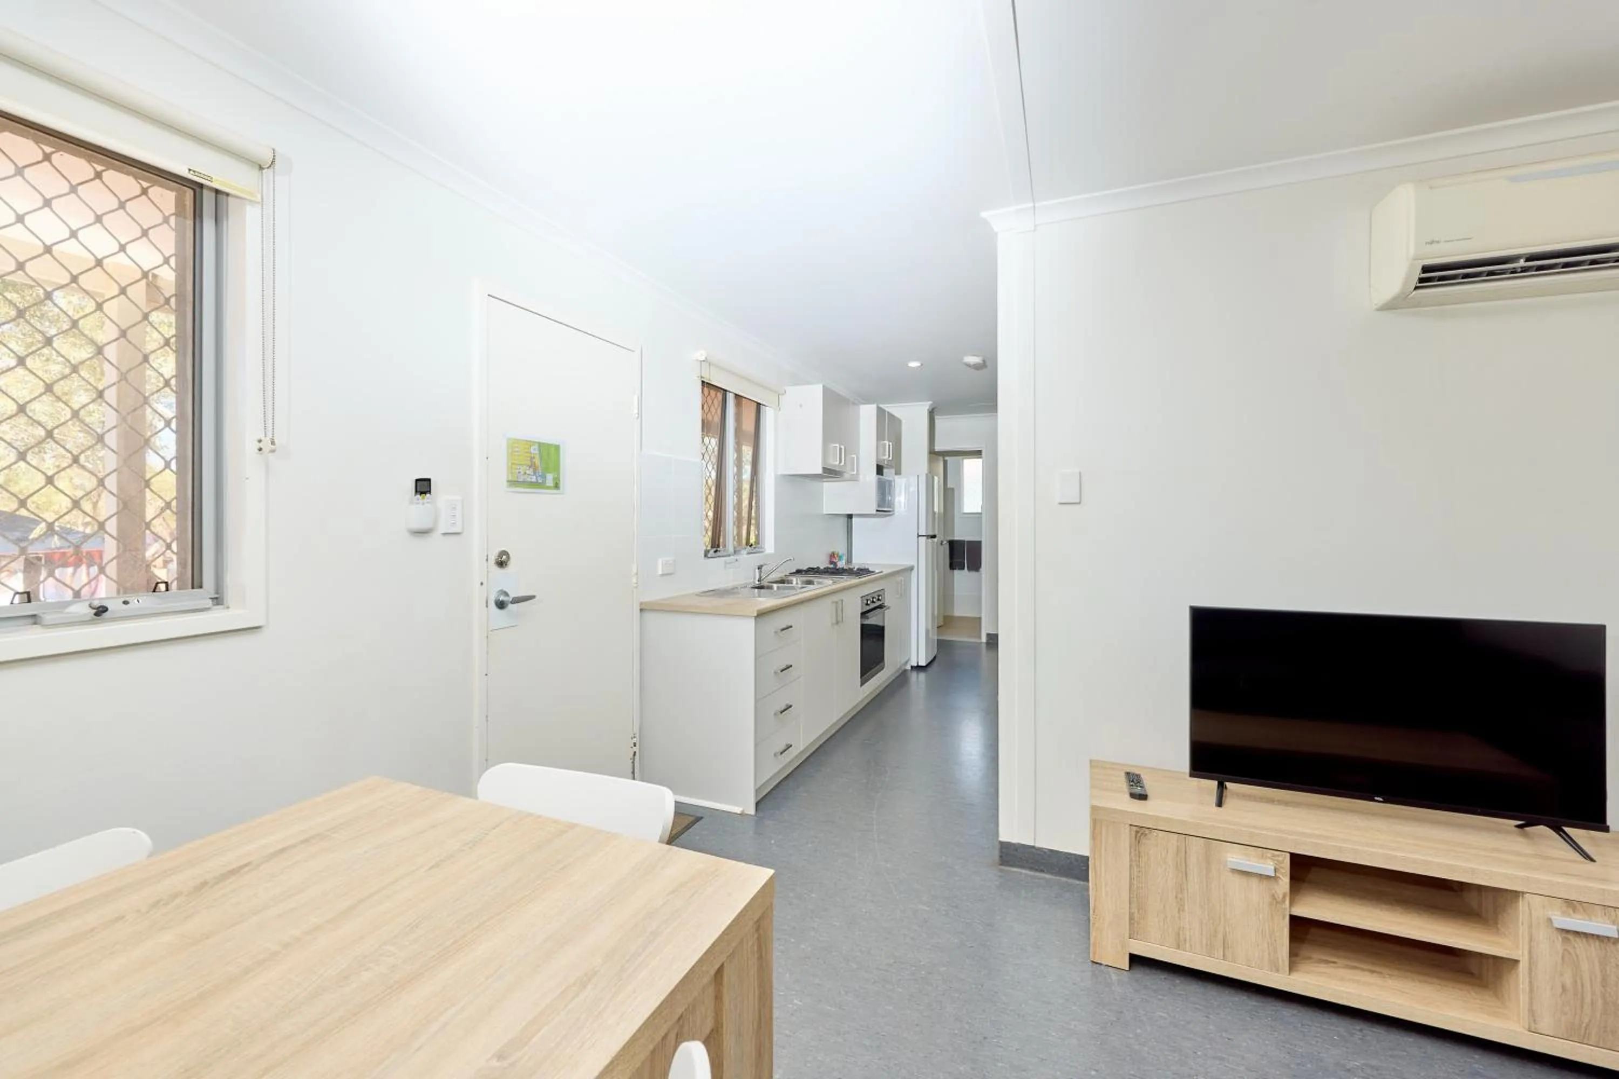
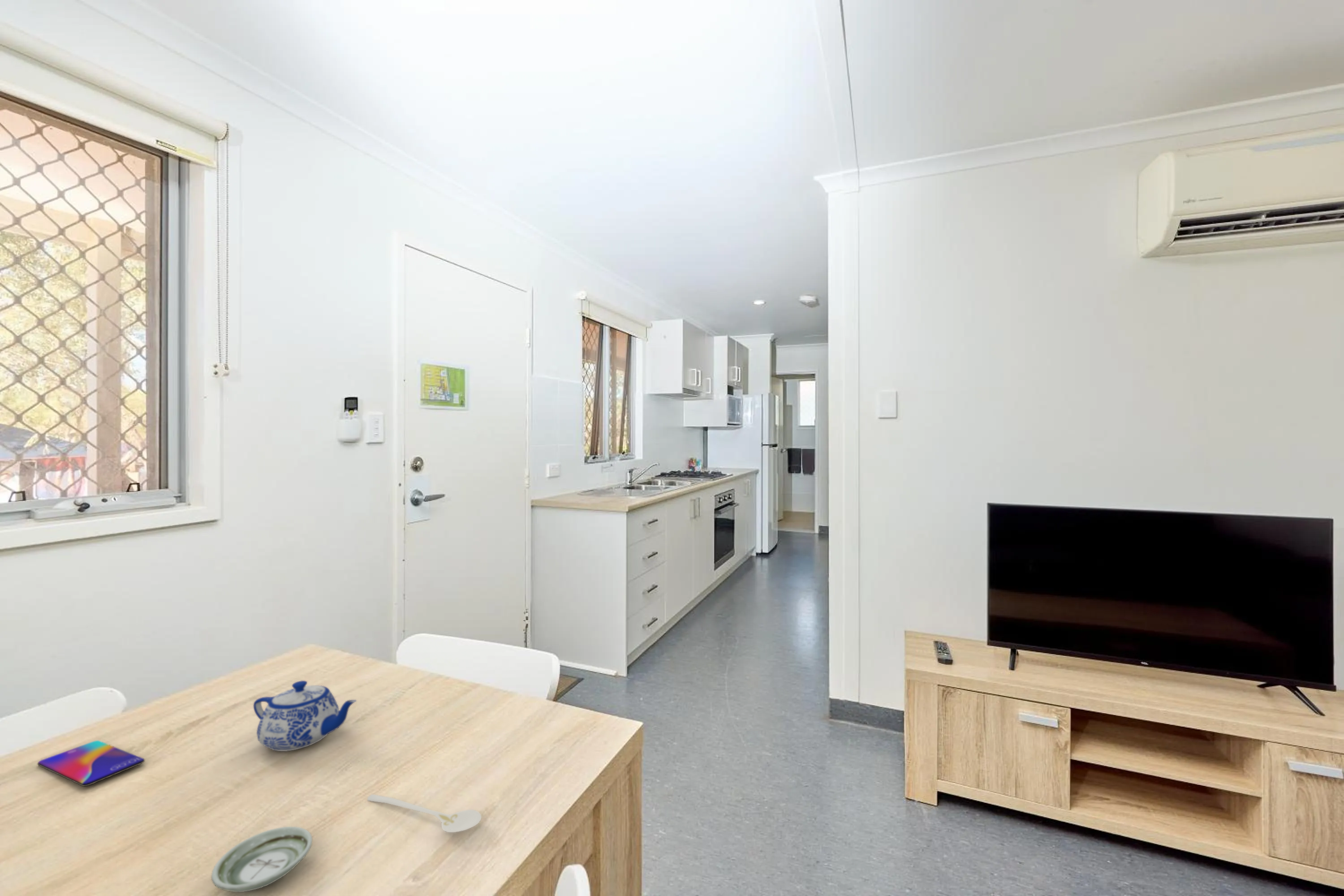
+ saucer [211,826,313,892]
+ smartphone [37,740,145,787]
+ stirrer [367,794,482,833]
+ teapot [253,680,357,752]
